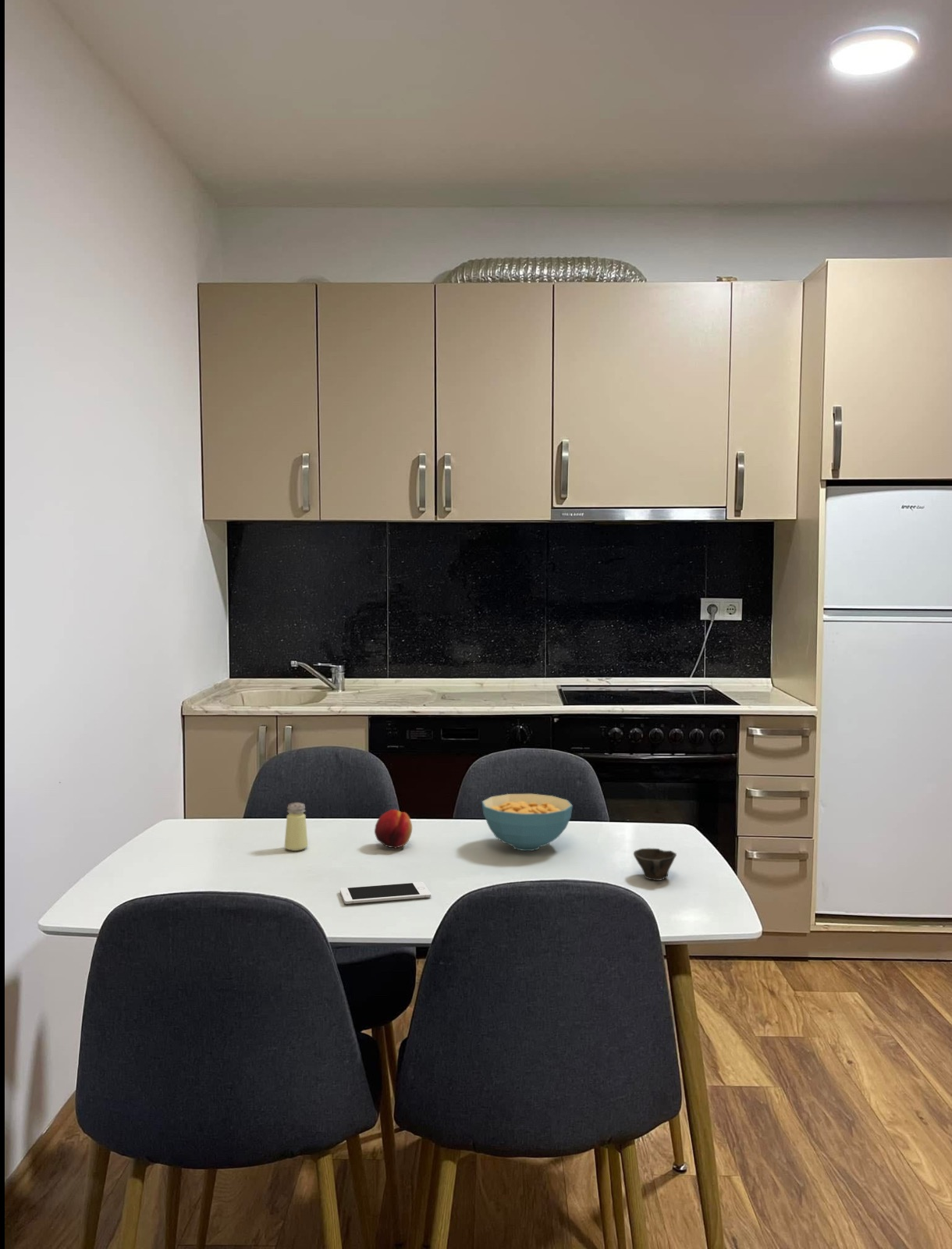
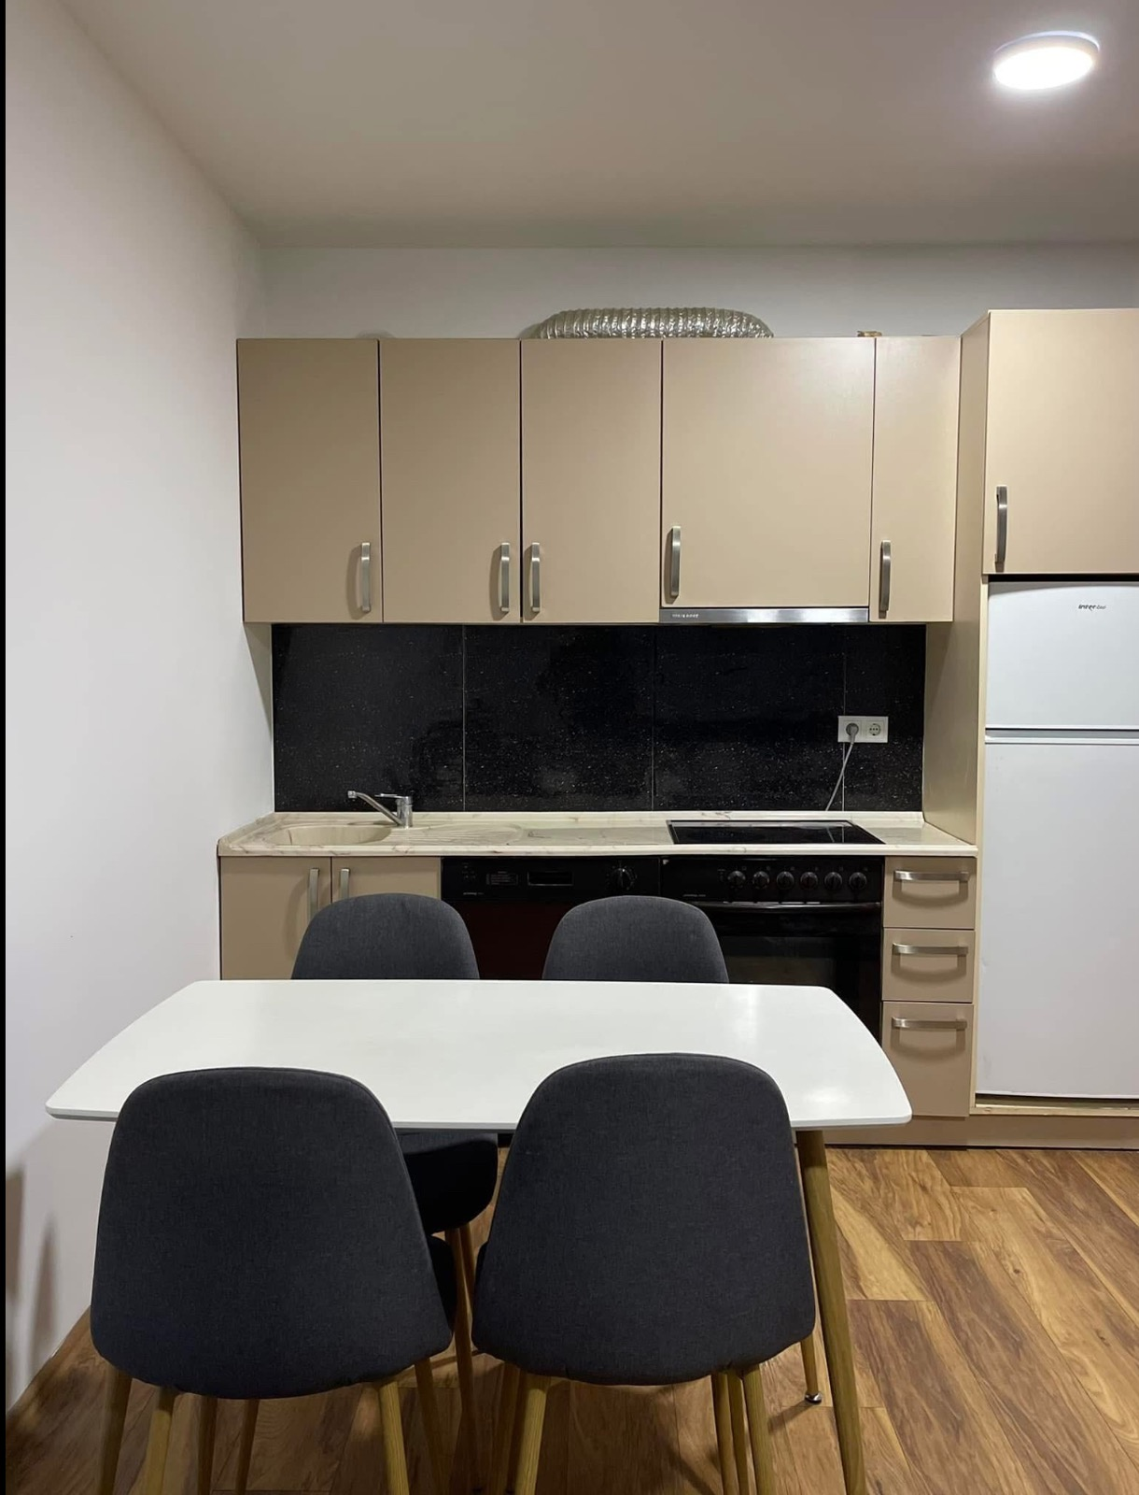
- fruit [374,809,413,849]
- cereal bowl [481,793,574,852]
- cup [633,848,677,881]
- saltshaker [284,802,308,852]
- cell phone [339,881,432,905]
